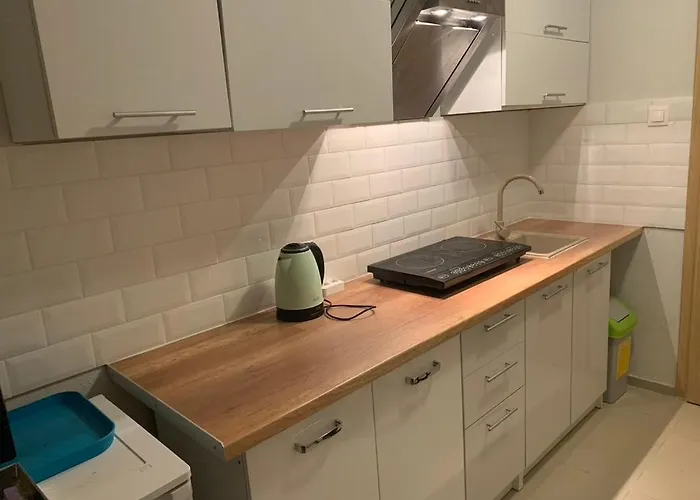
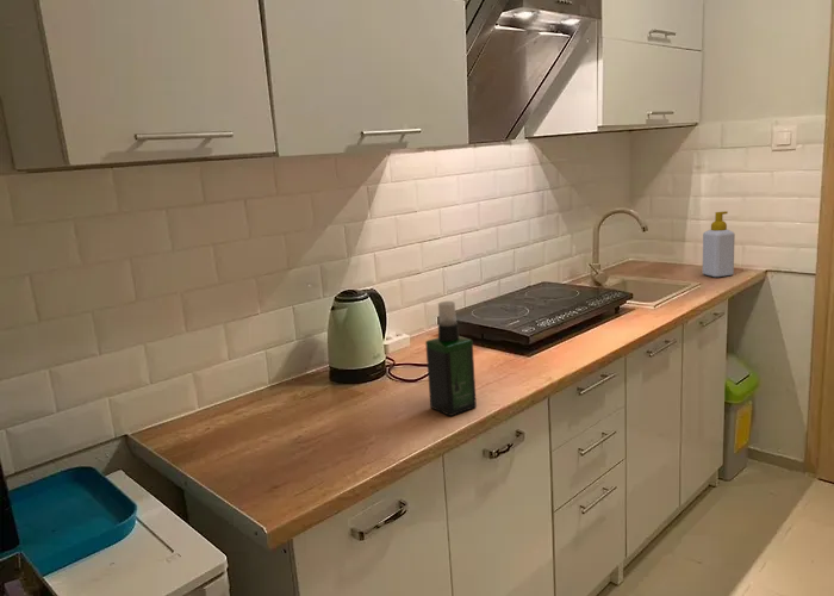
+ spray bottle [424,300,478,417]
+ soap bottle [702,210,736,278]
